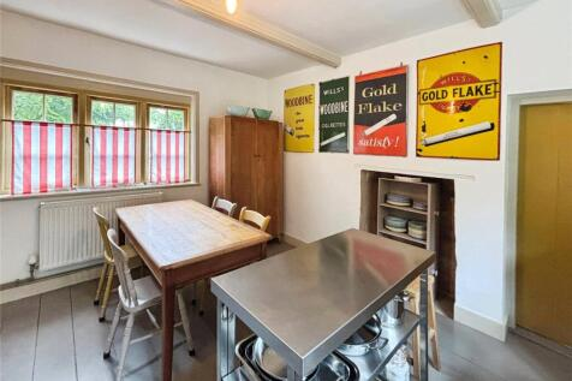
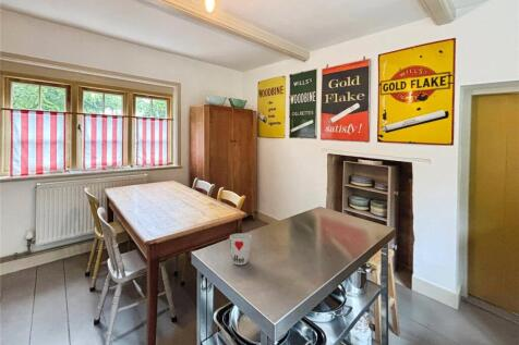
+ cup [229,233,252,266]
